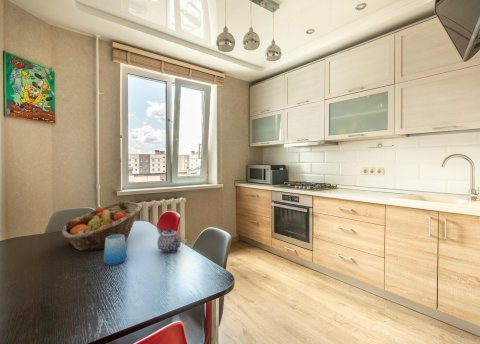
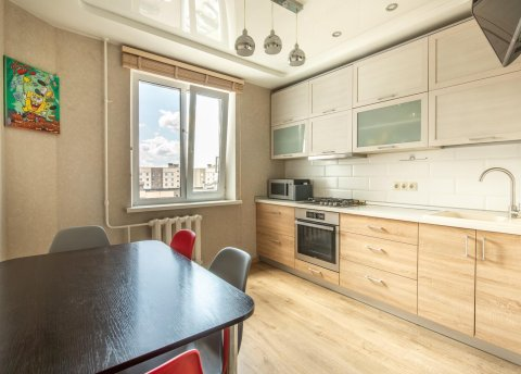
- teapot [156,227,182,254]
- cup [103,234,127,266]
- fruit basket [61,201,143,252]
